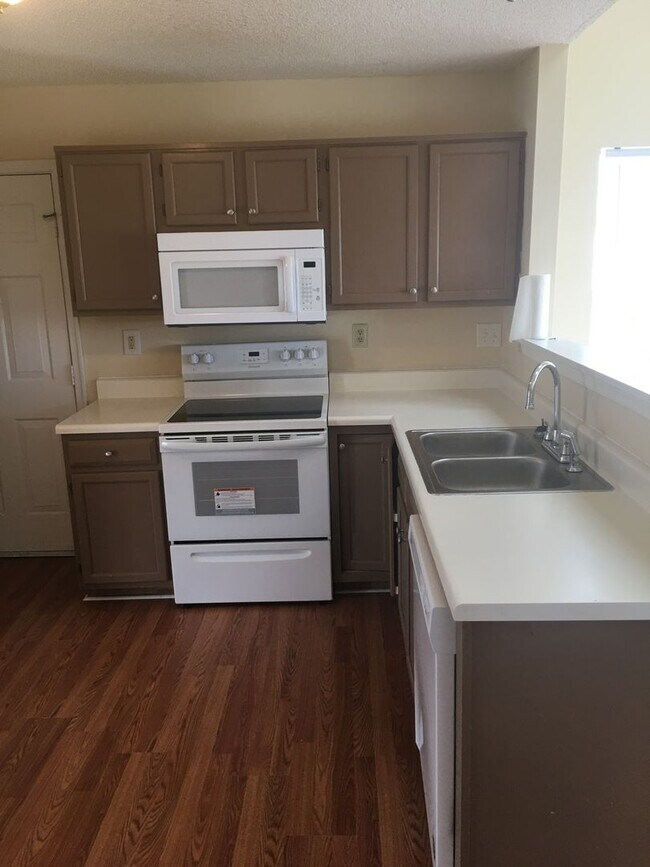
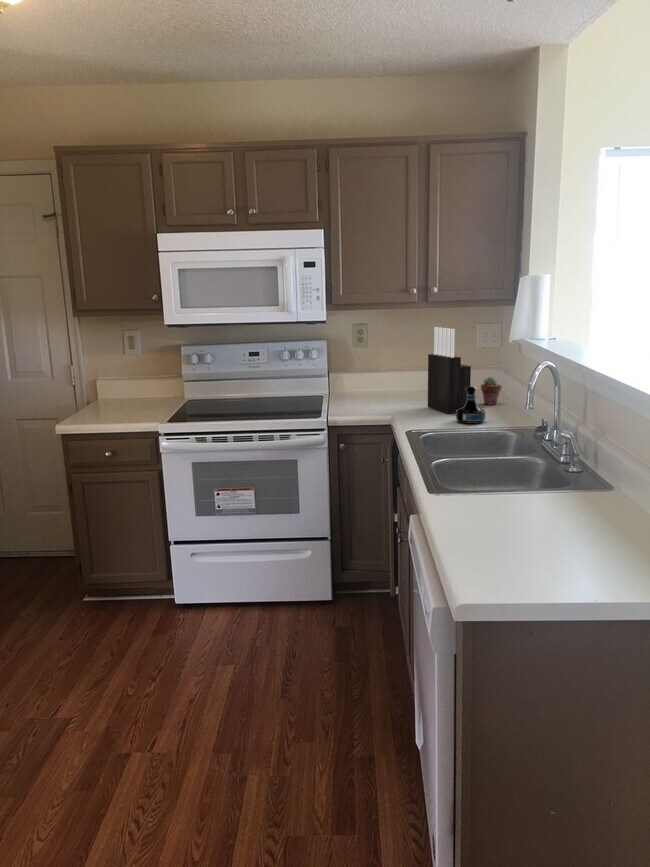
+ knife block [427,326,472,414]
+ tequila bottle [455,385,486,425]
+ potted succulent [480,376,503,405]
